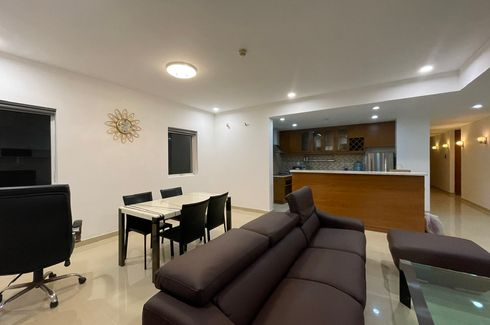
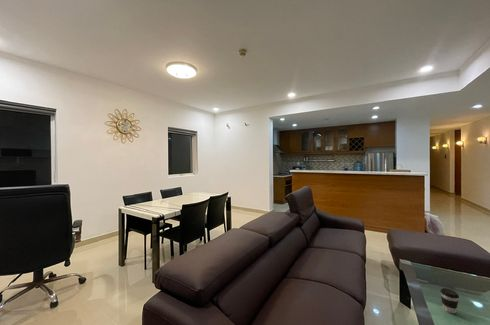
+ coffee cup [439,287,460,314]
